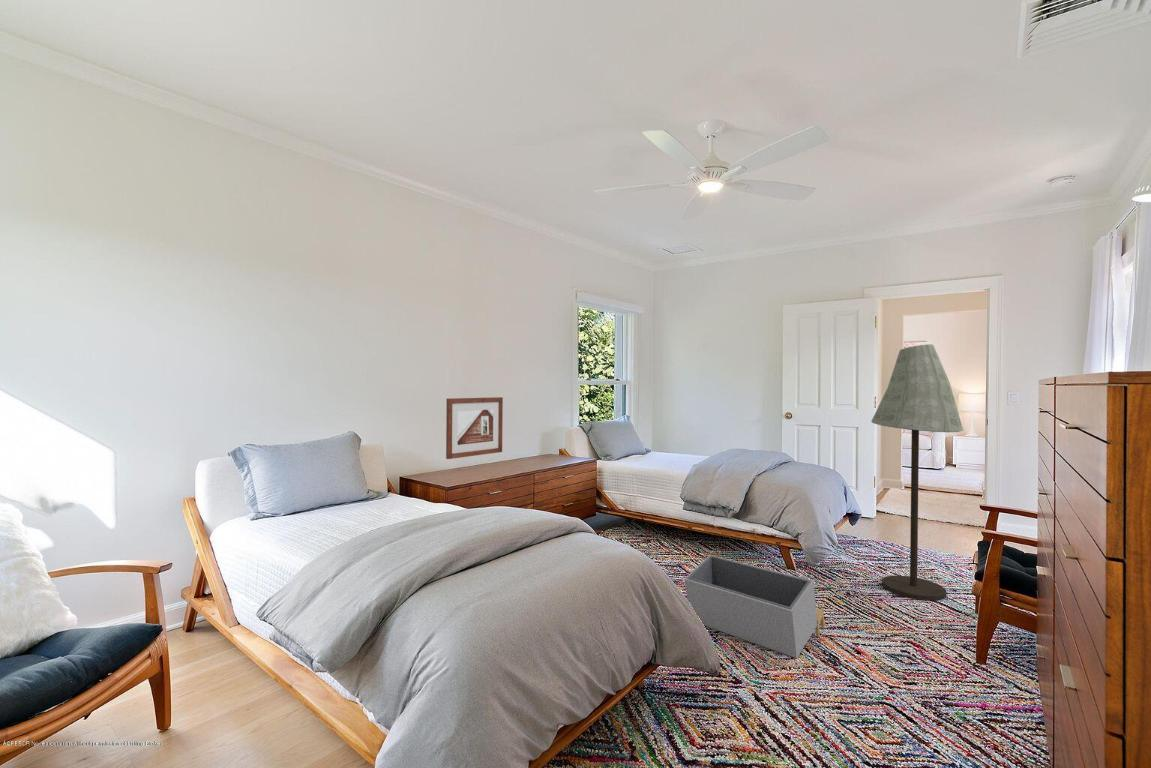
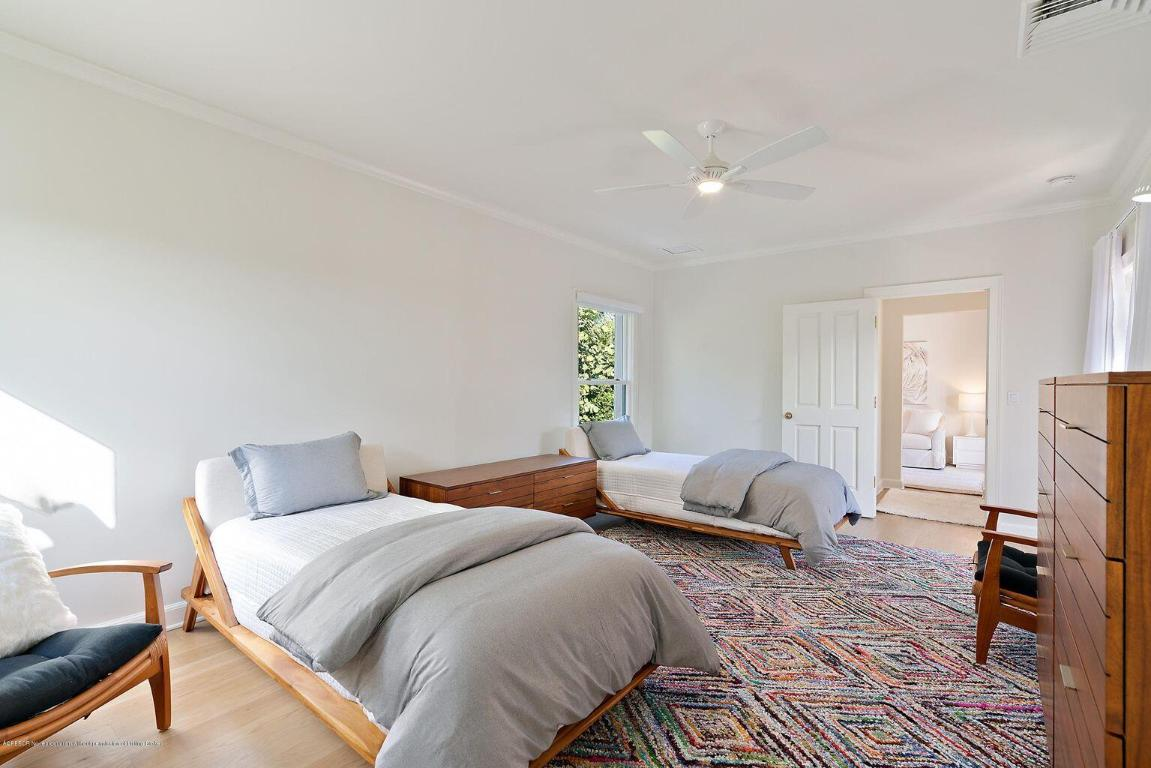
- floor lamp [870,343,964,601]
- storage bin [684,554,826,659]
- picture frame [445,396,504,460]
